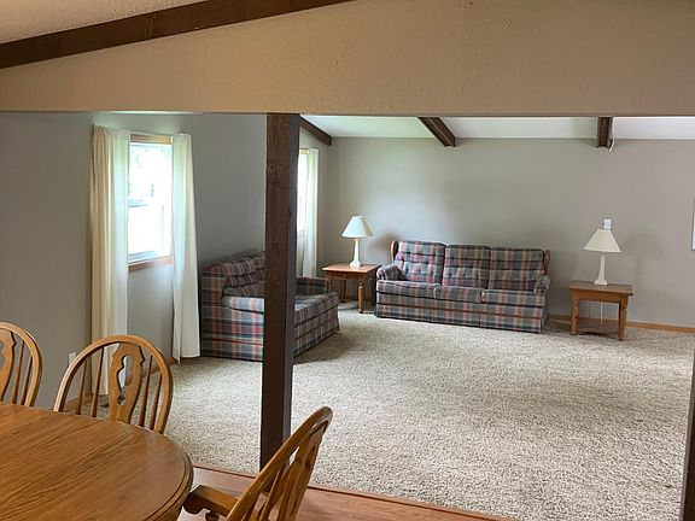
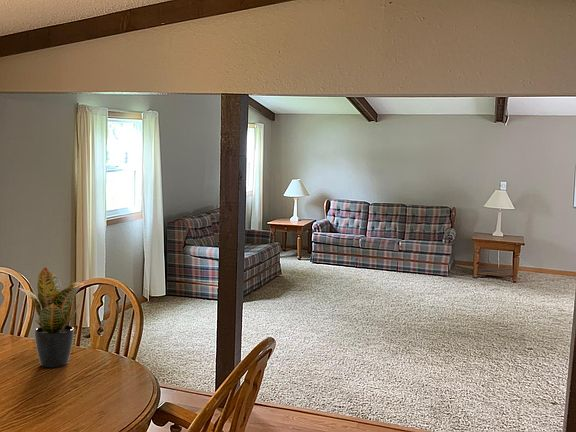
+ potted plant [18,266,86,368]
